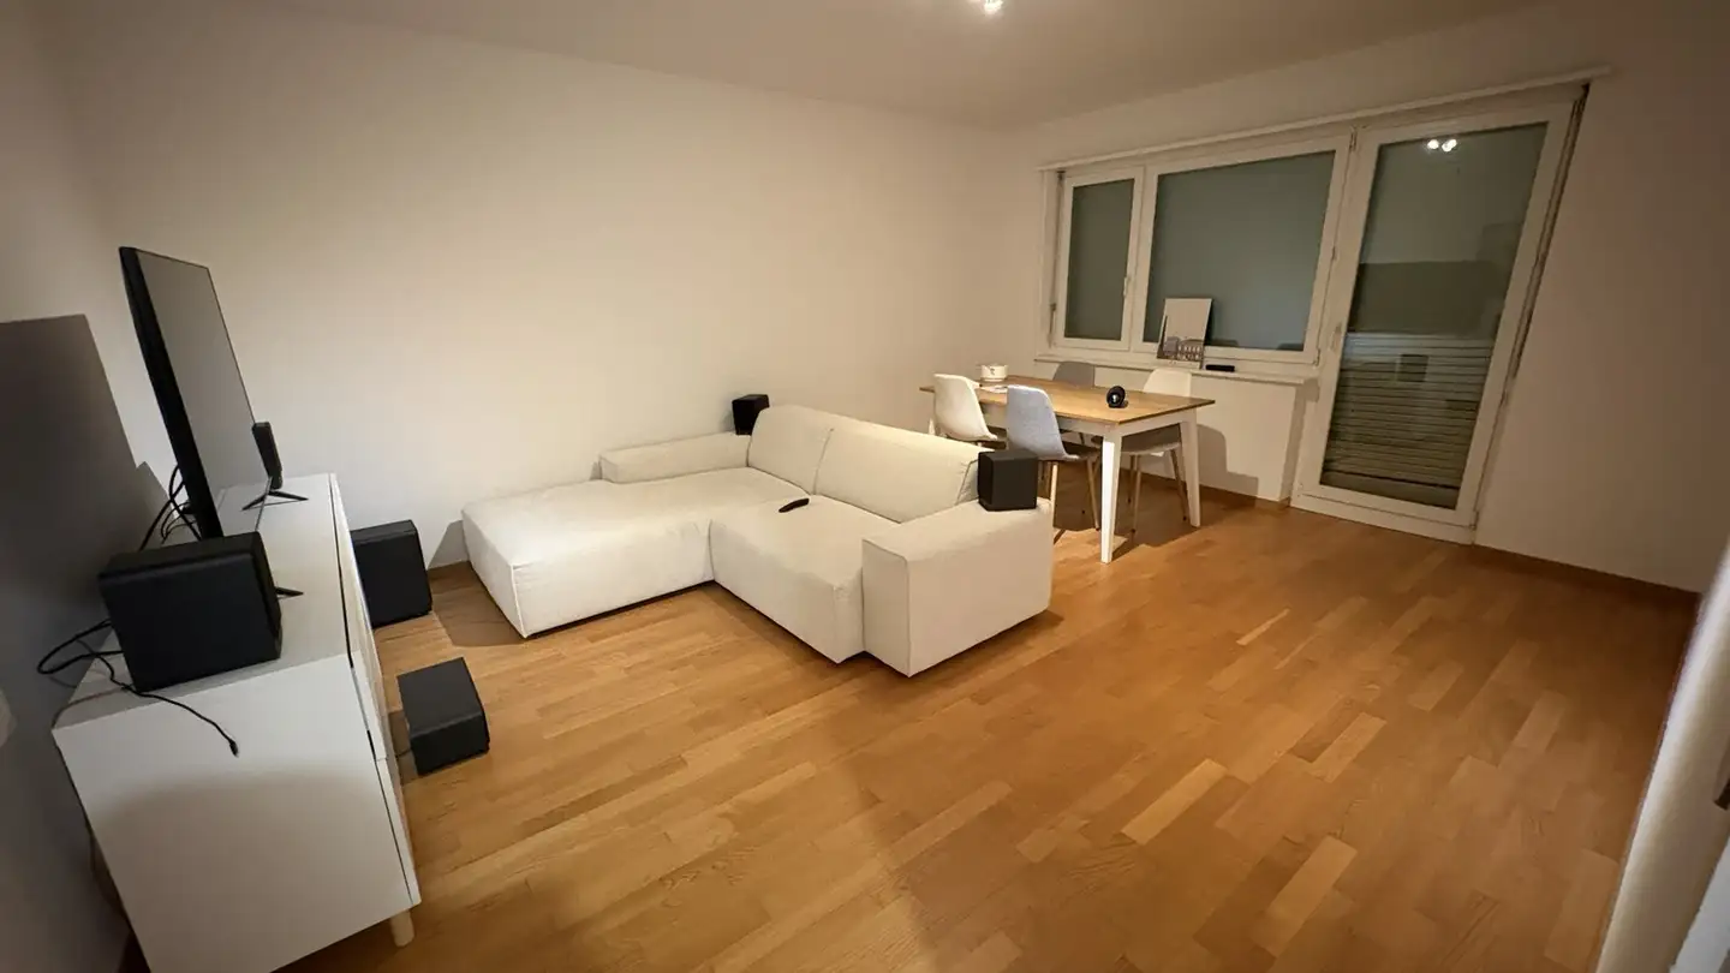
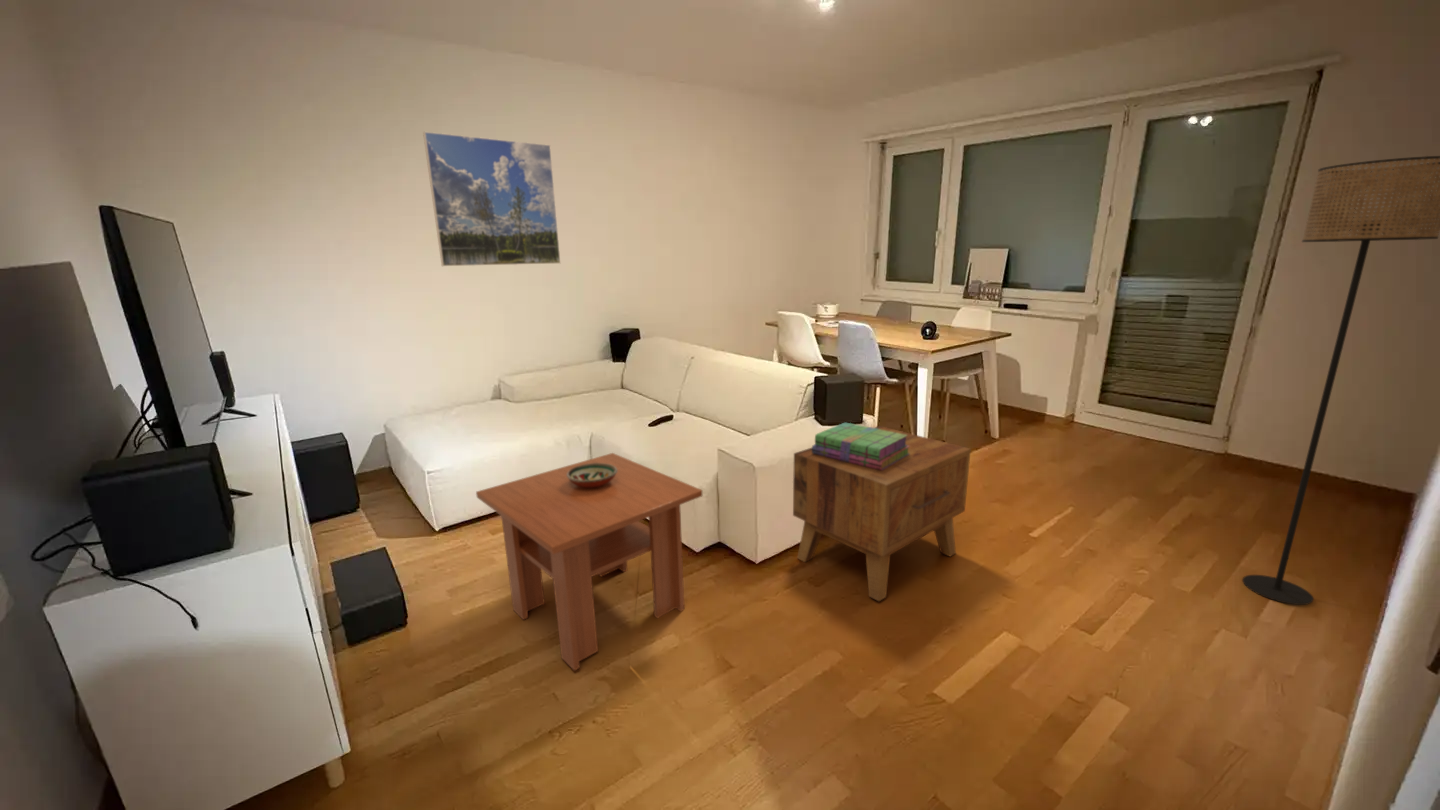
+ side table [792,425,972,602]
+ coffee table [475,452,703,672]
+ floor lamp [1242,155,1440,606]
+ stack of books [811,421,910,470]
+ decorative bowl [567,463,617,488]
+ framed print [422,131,562,267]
